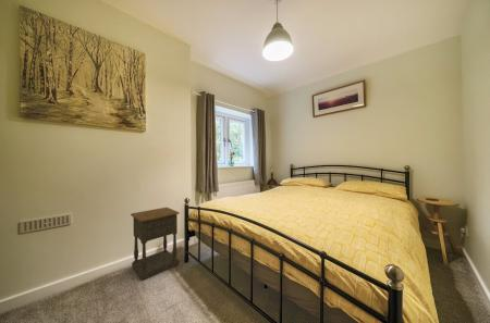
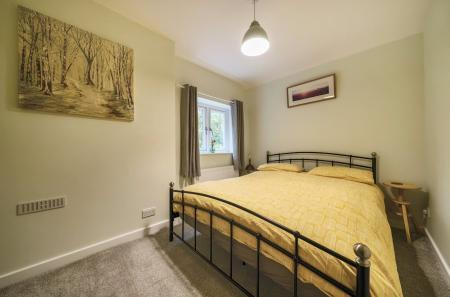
- nightstand [130,207,181,282]
